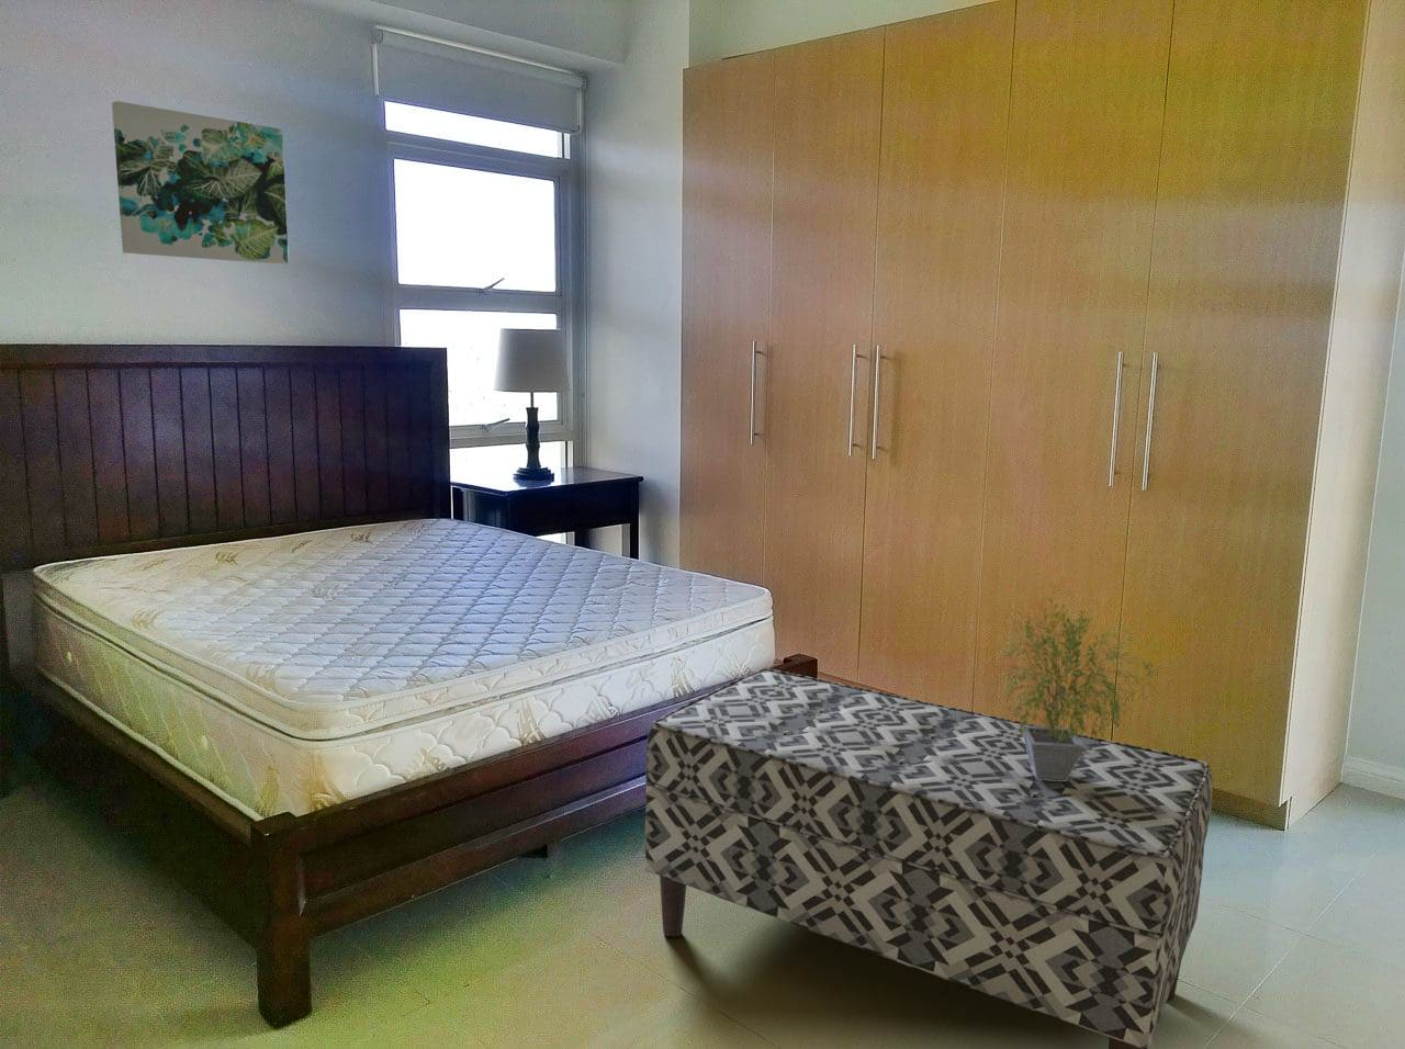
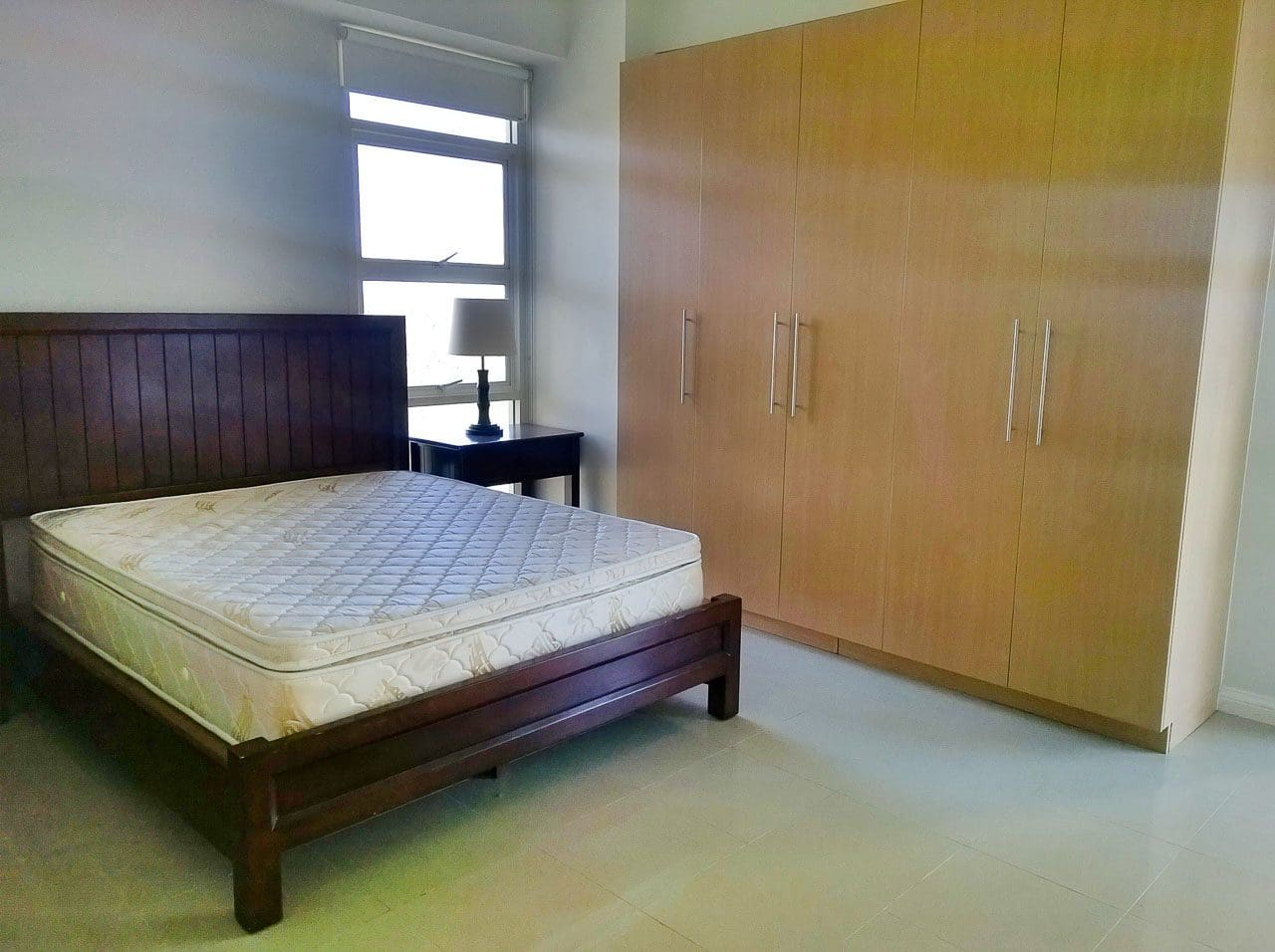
- wall art [111,100,290,266]
- bench [645,667,1214,1049]
- potted plant [985,595,1168,781]
